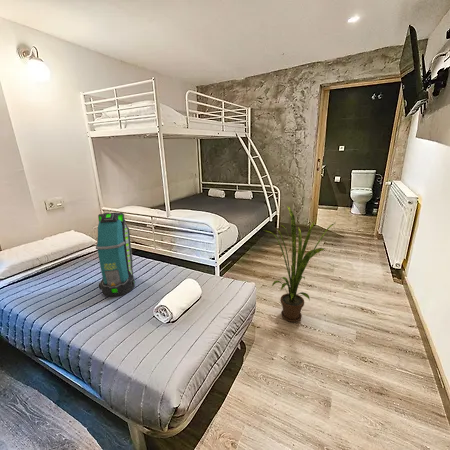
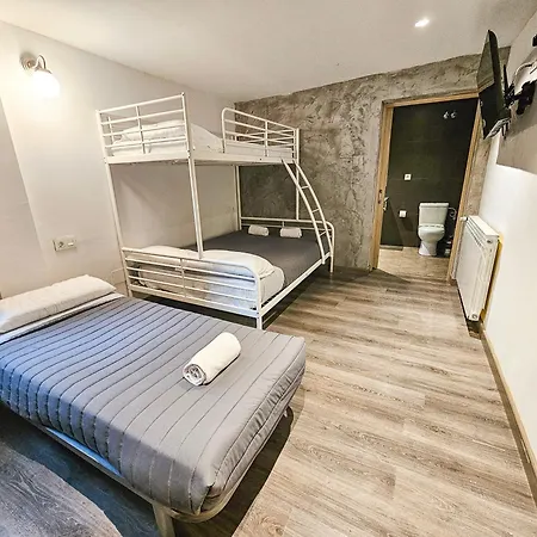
- house plant [262,205,336,323]
- backpack [95,211,136,298]
